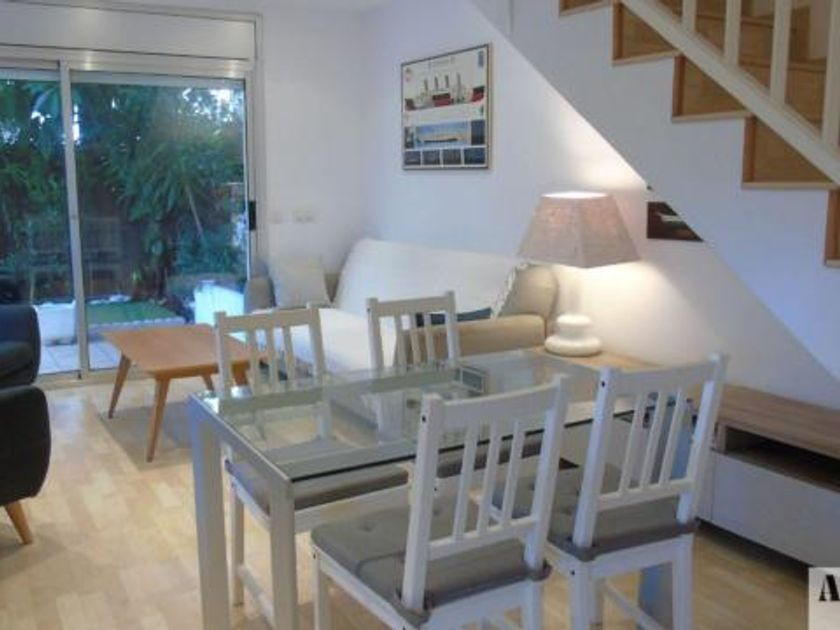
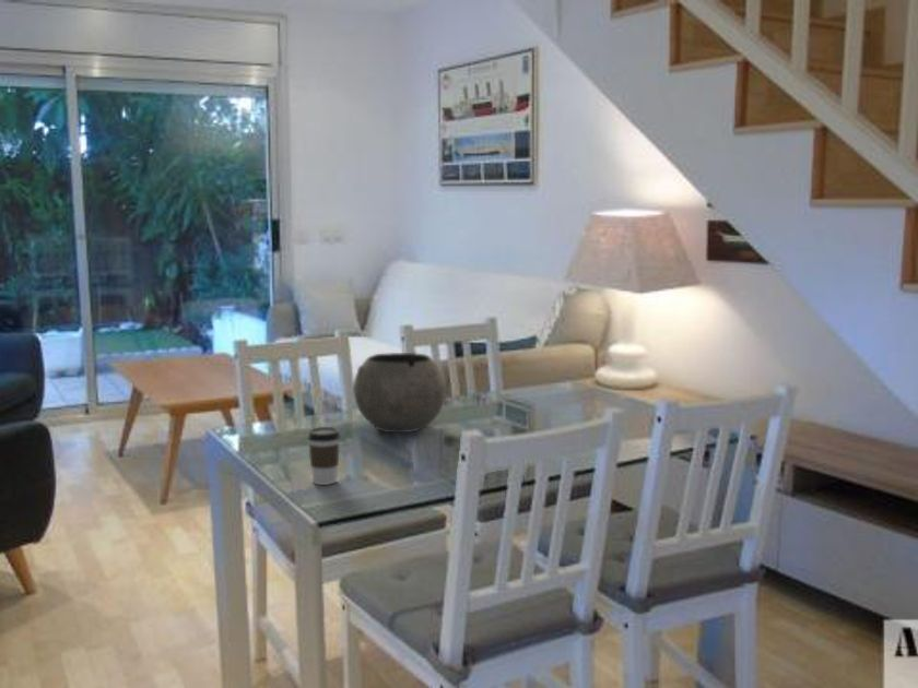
+ coffee cup [307,426,341,486]
+ bowl [352,352,447,434]
